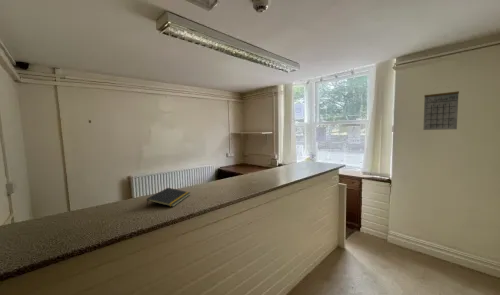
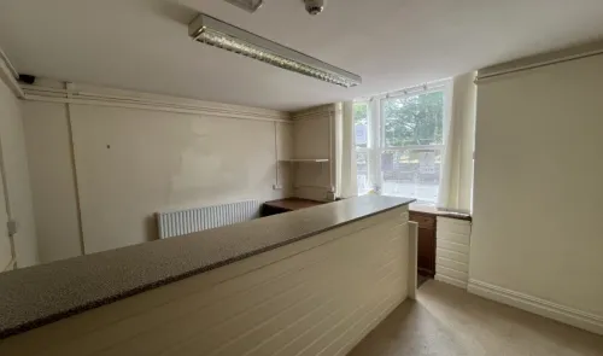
- calendar [422,86,460,131]
- notepad [146,187,191,208]
